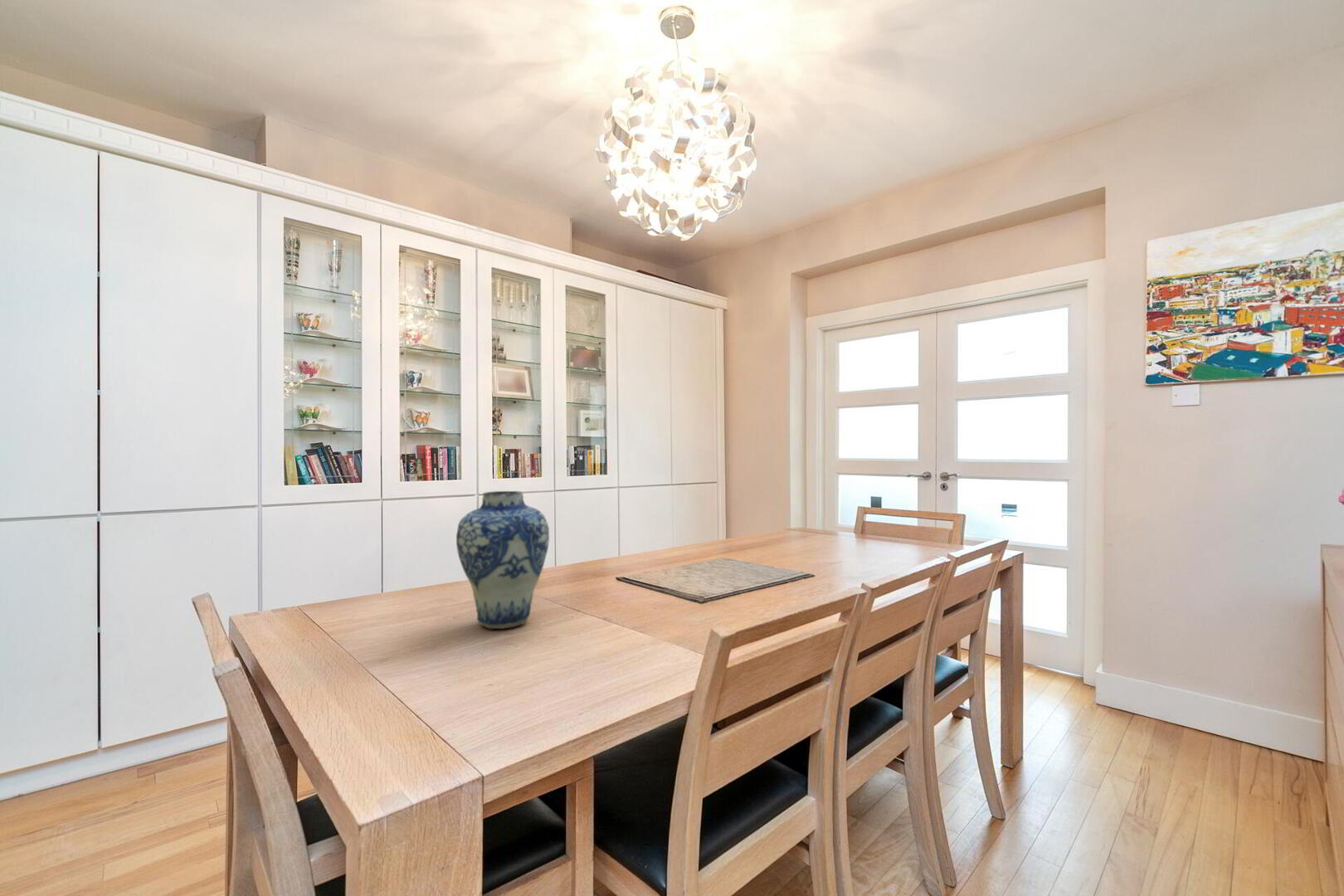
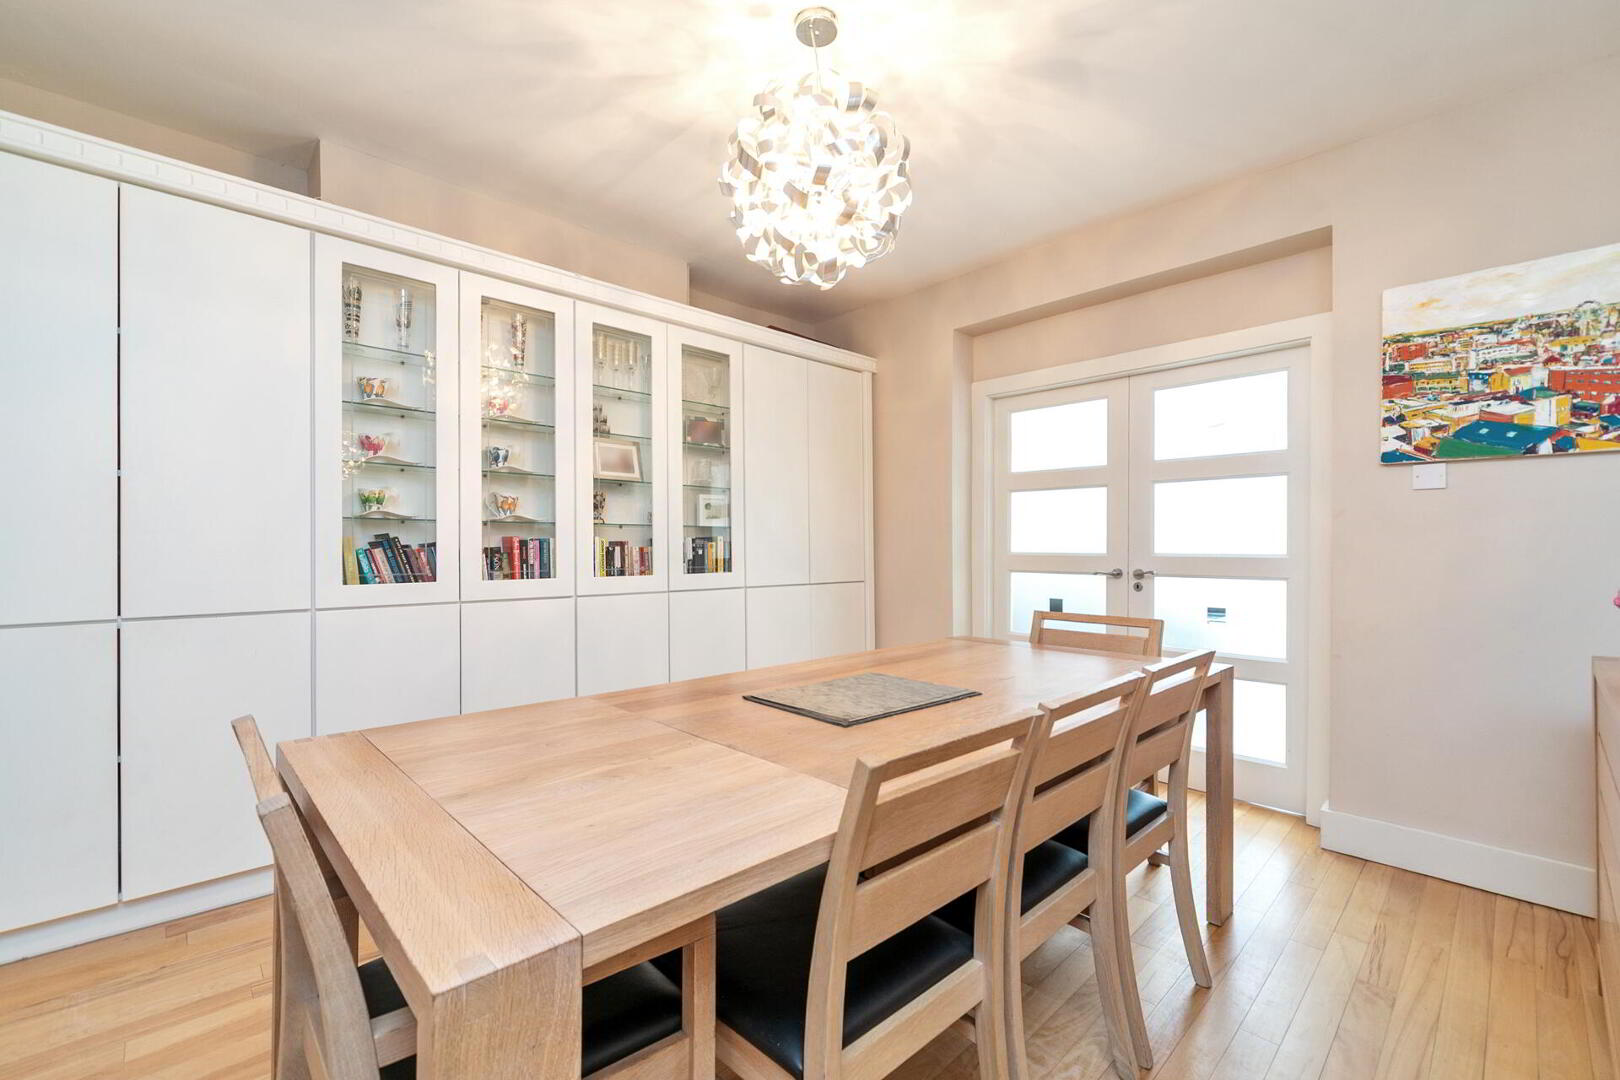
- vase [455,490,550,631]
